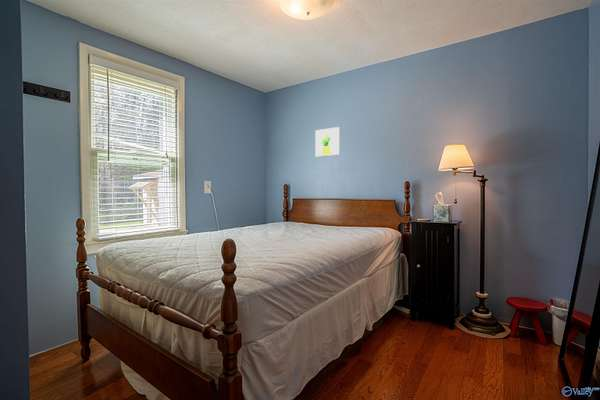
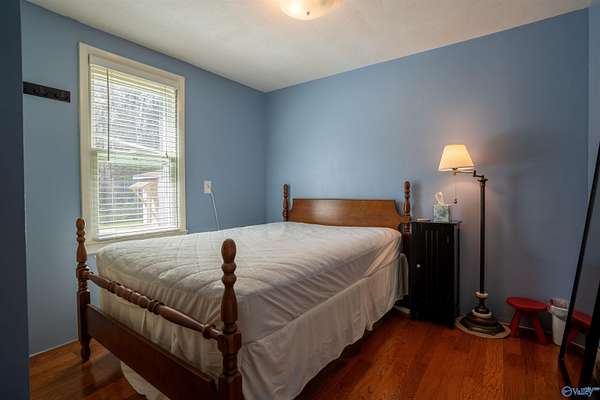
- wall art [314,126,340,157]
